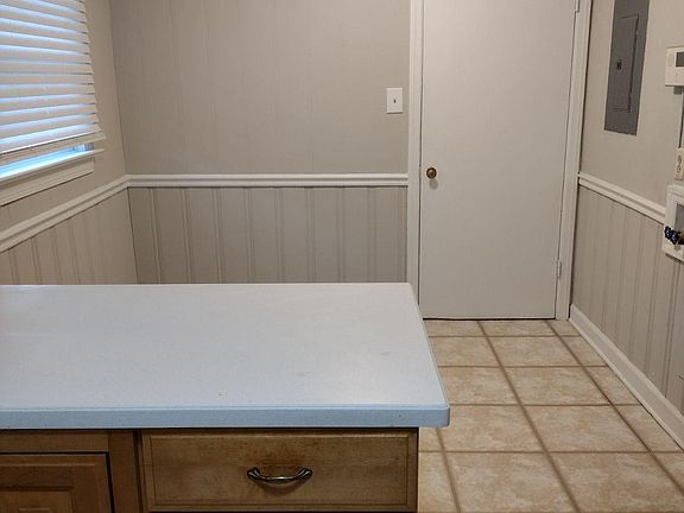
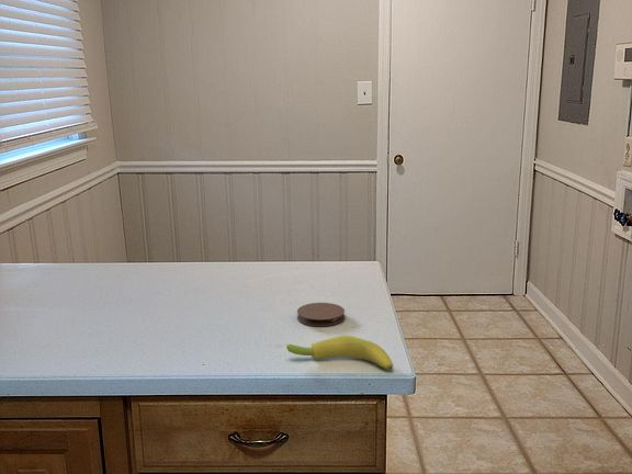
+ coaster [296,302,346,327]
+ banana [285,335,394,370]
